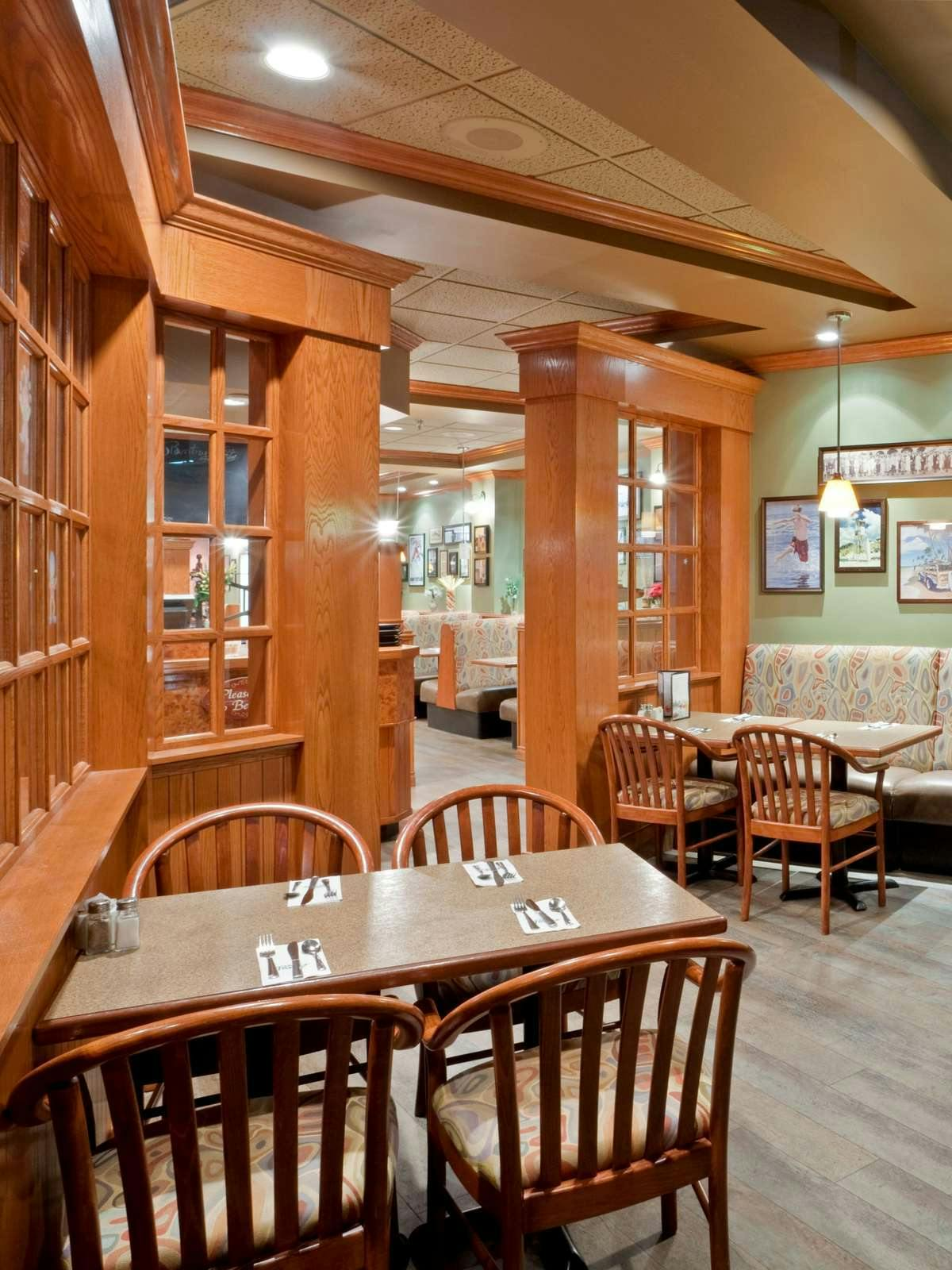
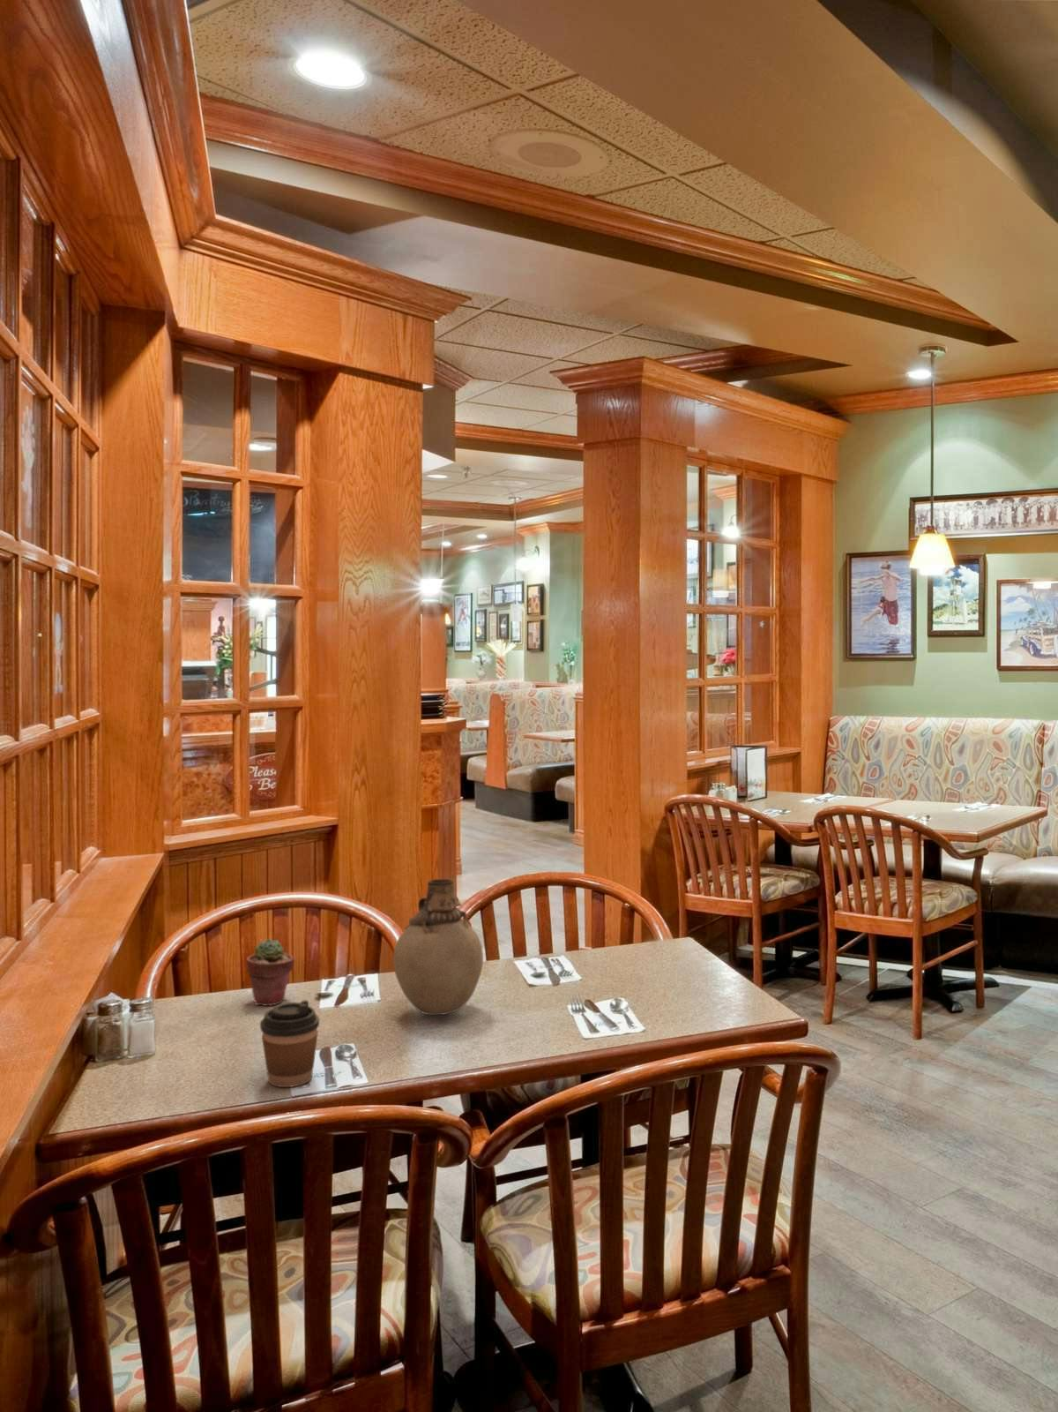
+ vase [392,878,485,1016]
+ coffee cup [259,1000,320,1088]
+ potted succulent [246,937,296,1007]
